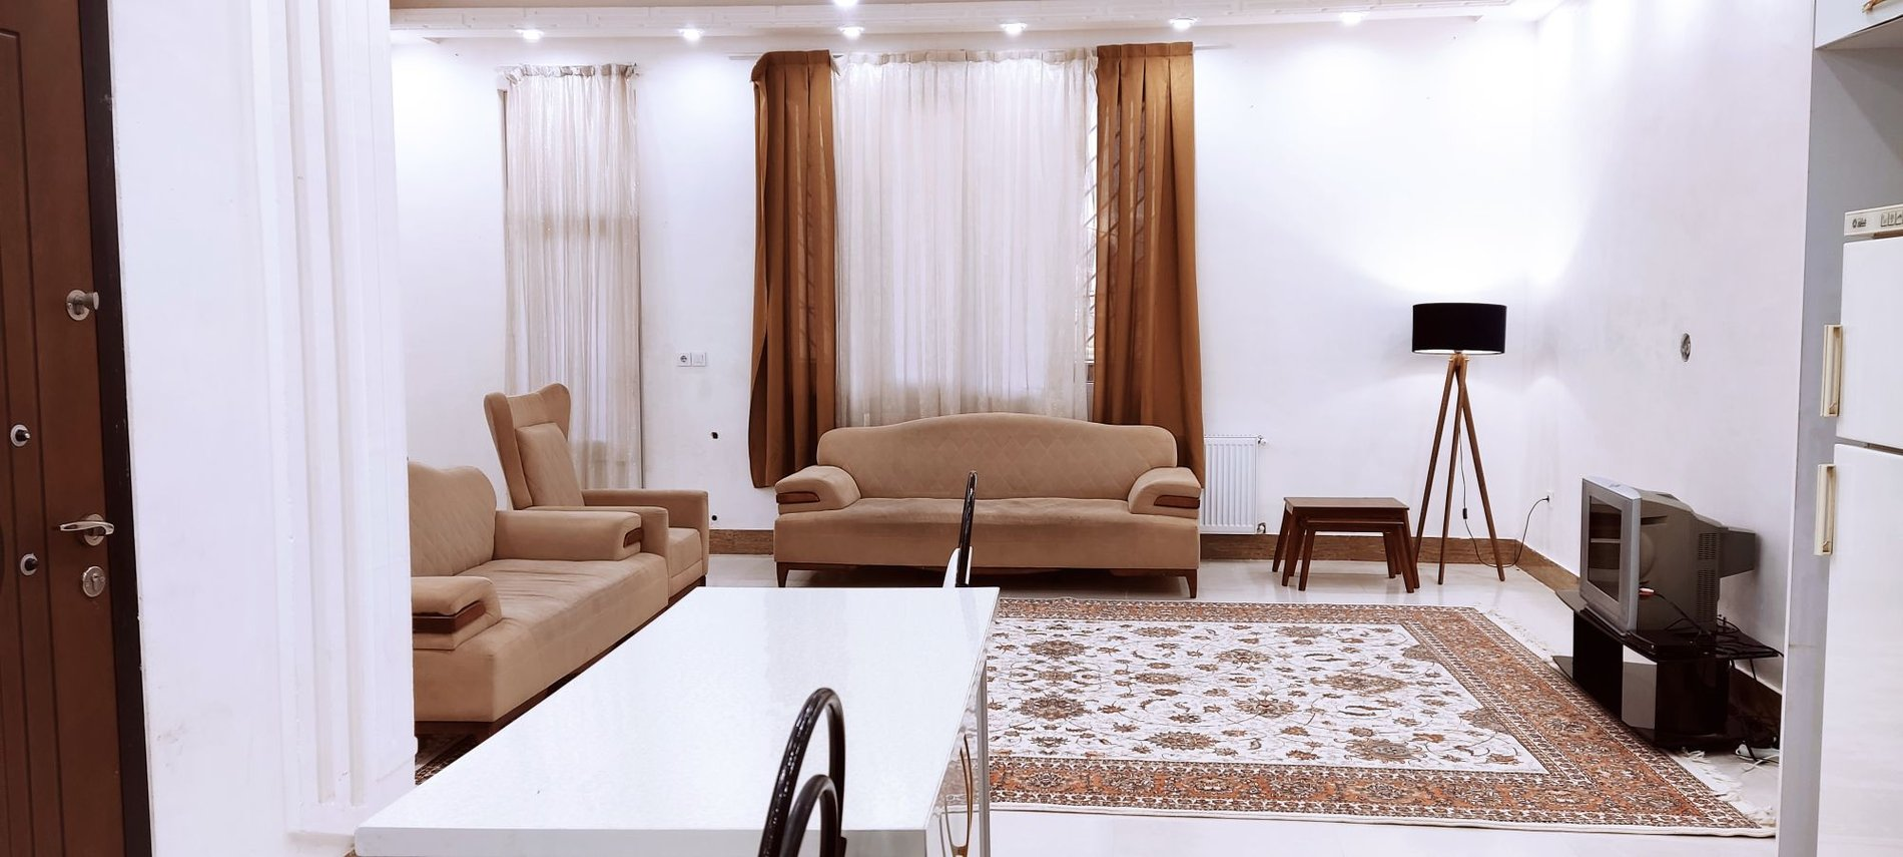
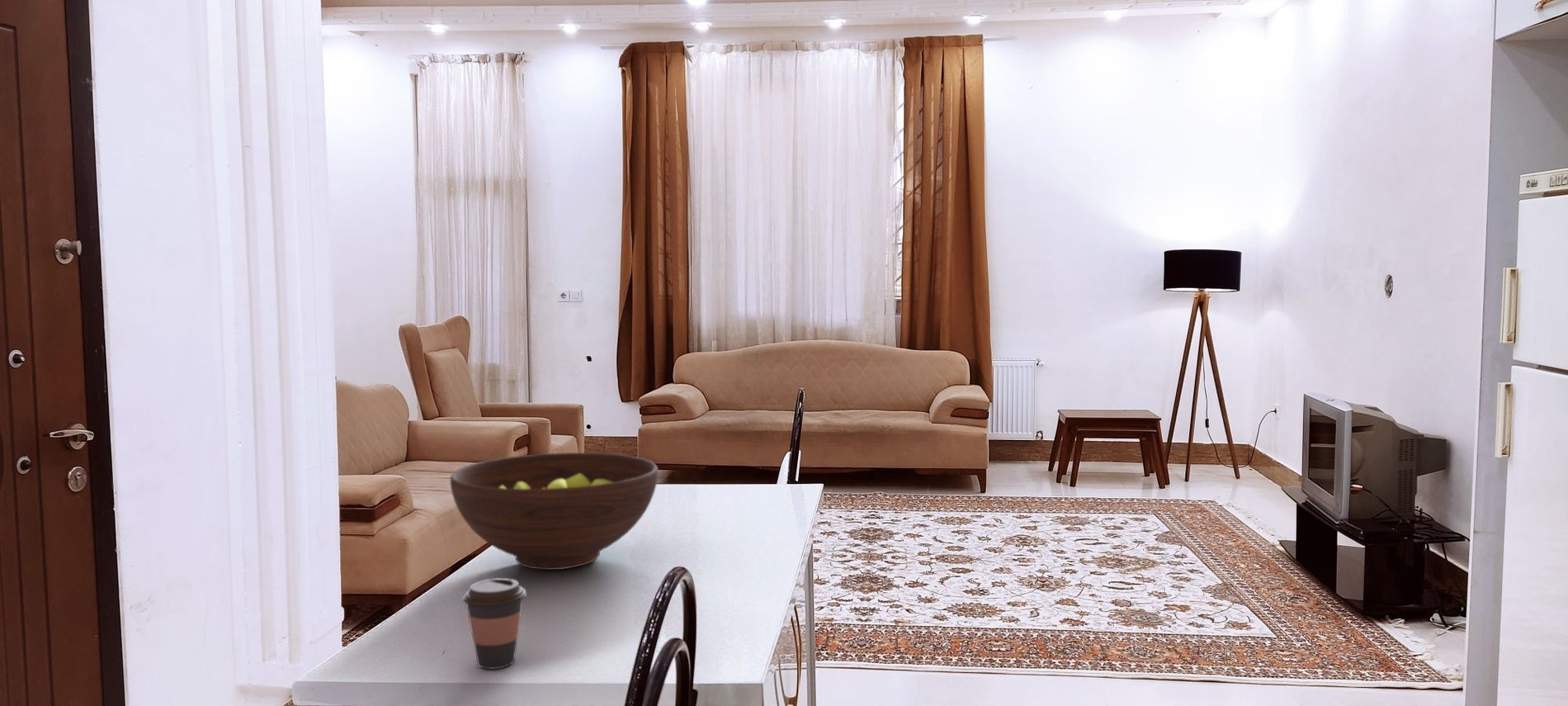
+ coffee cup [461,577,527,670]
+ fruit bowl [450,452,659,571]
